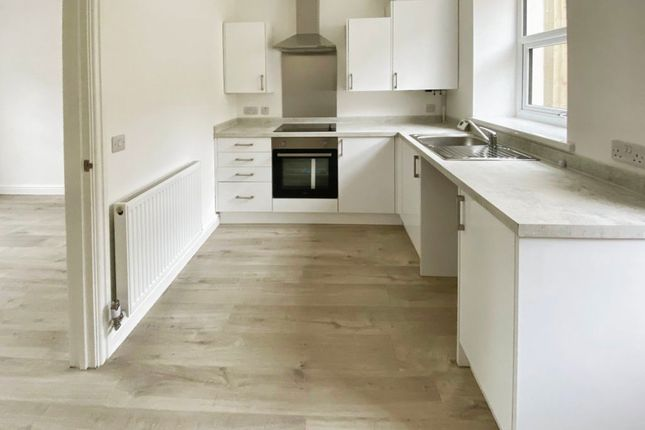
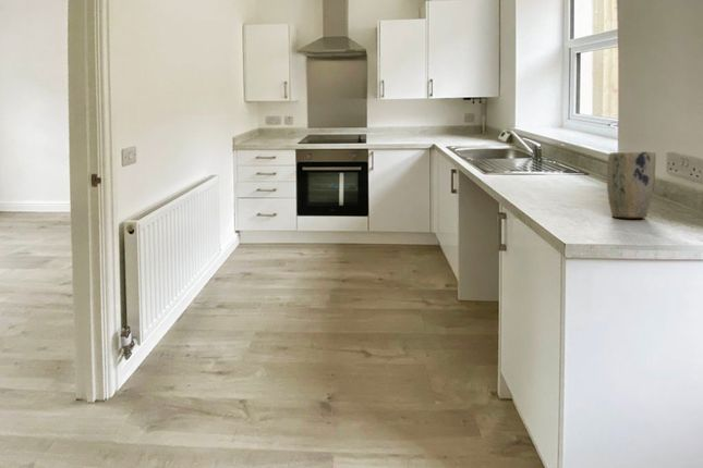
+ plant pot [606,150,657,219]
